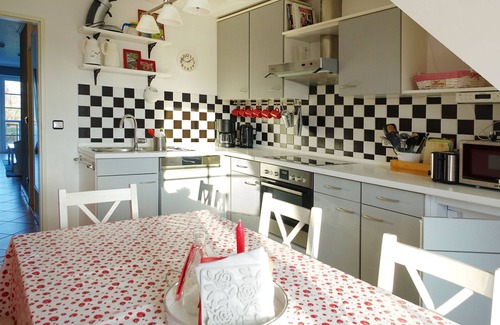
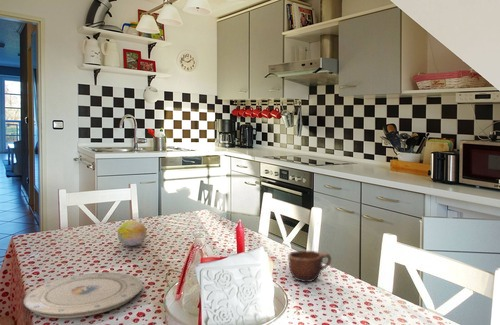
+ mug [287,250,332,283]
+ plate [22,271,144,319]
+ fruit [117,220,147,247]
